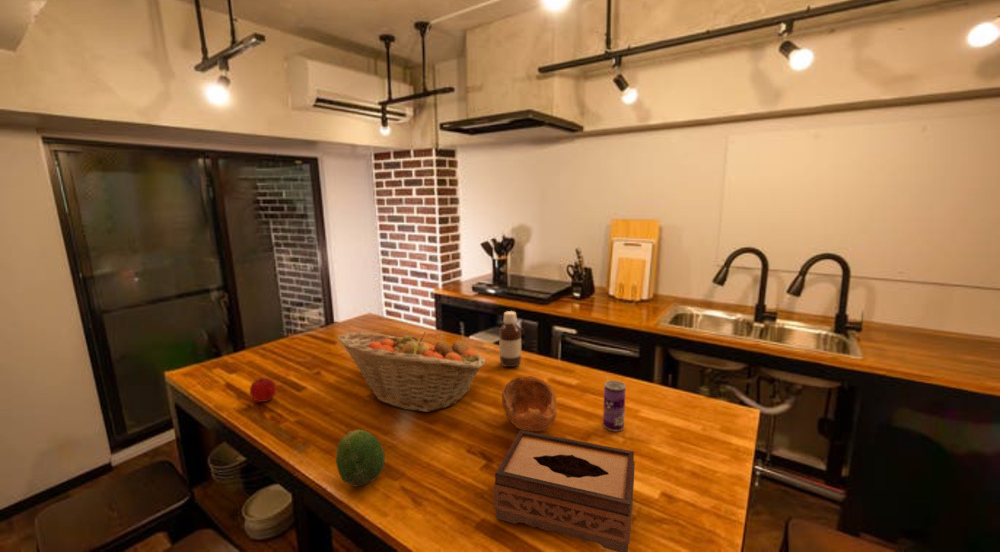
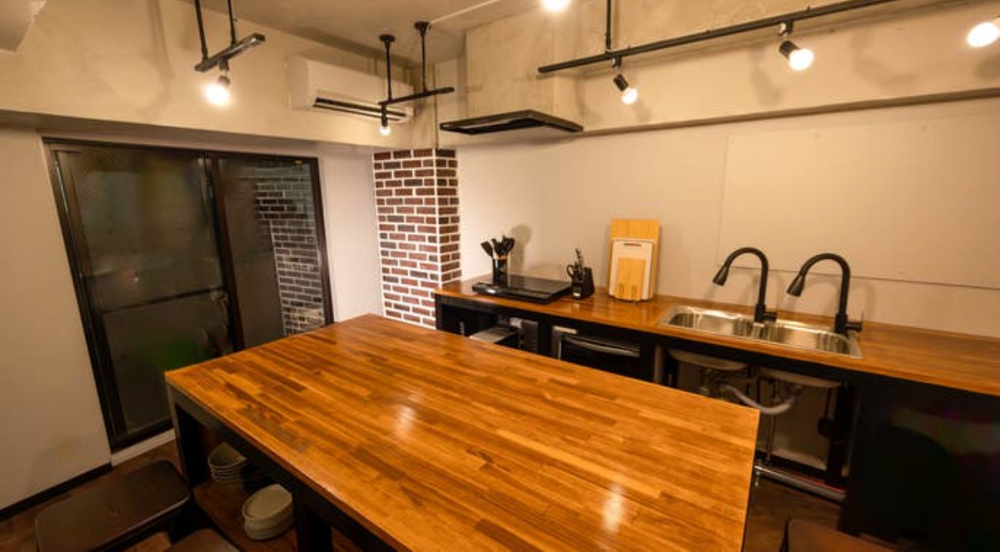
- fruit basket [337,331,487,413]
- bottle [498,310,522,368]
- bowl [501,375,558,432]
- tissue box [493,430,636,552]
- fruit [335,429,386,488]
- beverage can [602,379,627,432]
- apple [249,376,277,403]
